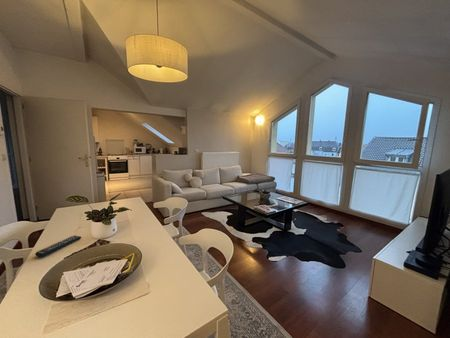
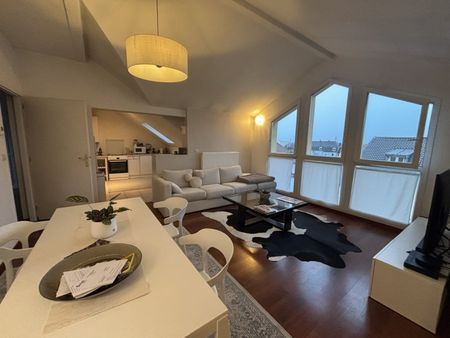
- remote control [34,235,82,258]
